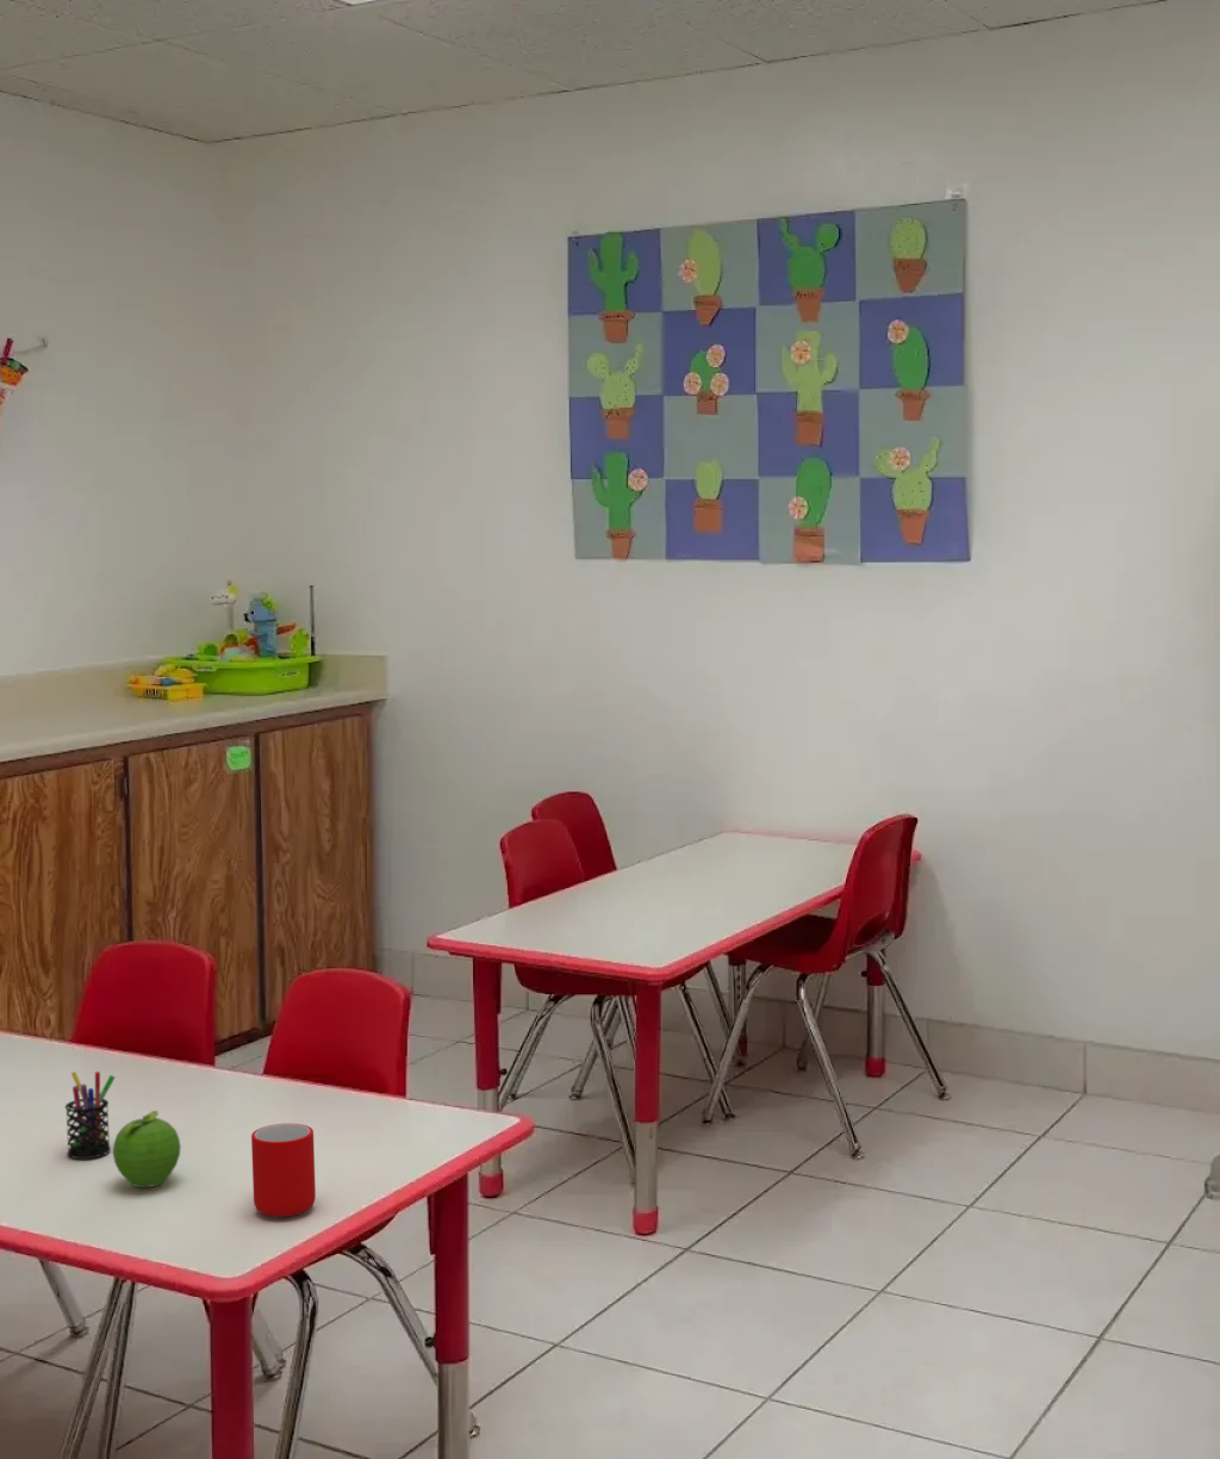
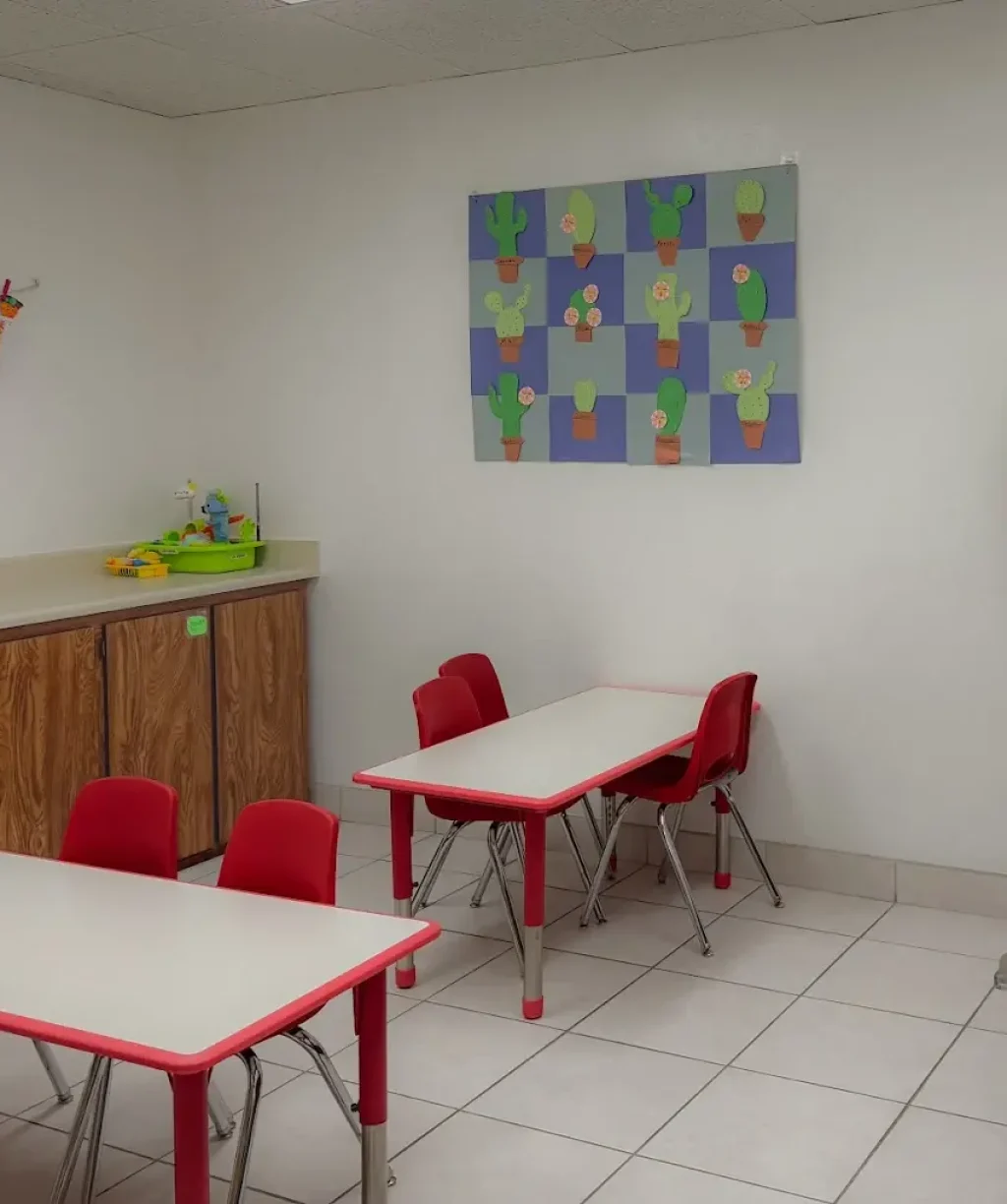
- fruit [111,1110,182,1189]
- pen holder [64,1070,115,1160]
- cup [251,1123,317,1218]
